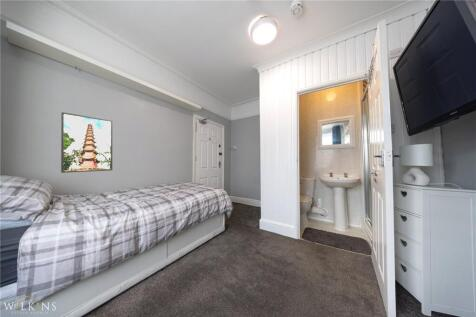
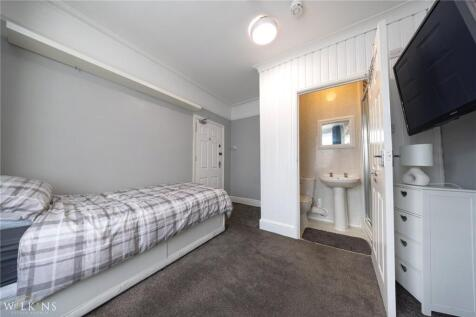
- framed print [60,111,113,174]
